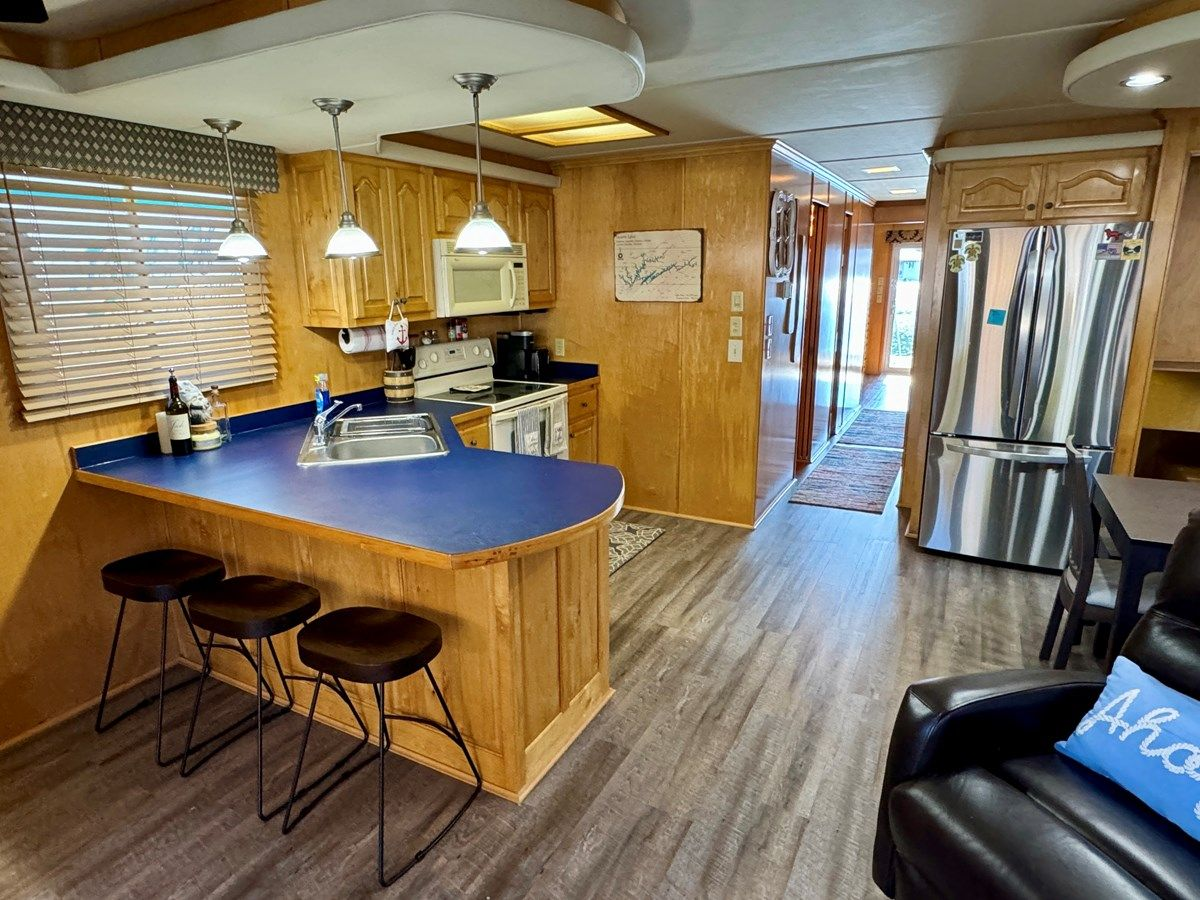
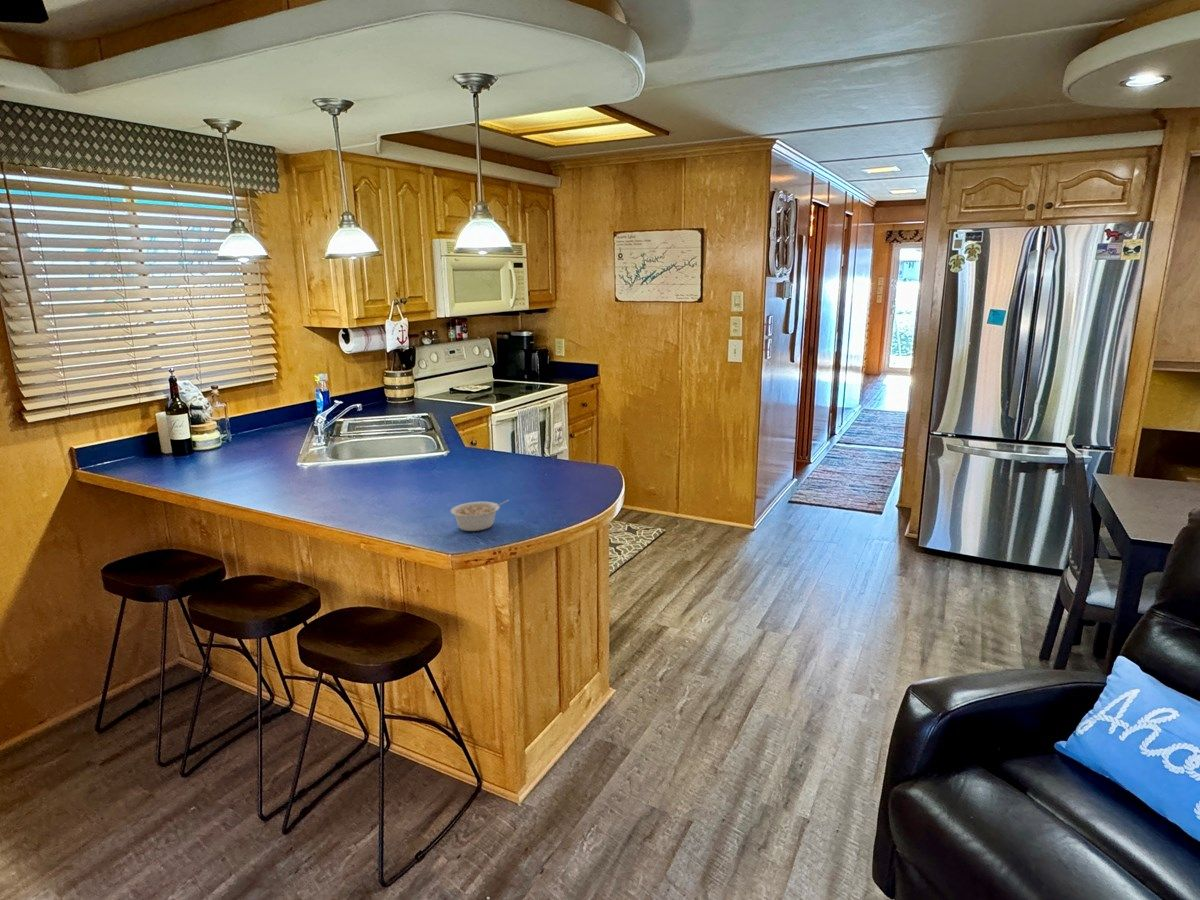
+ legume [449,499,510,532]
